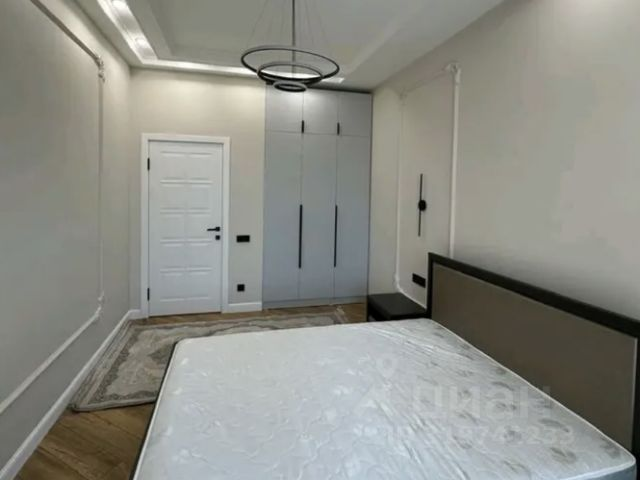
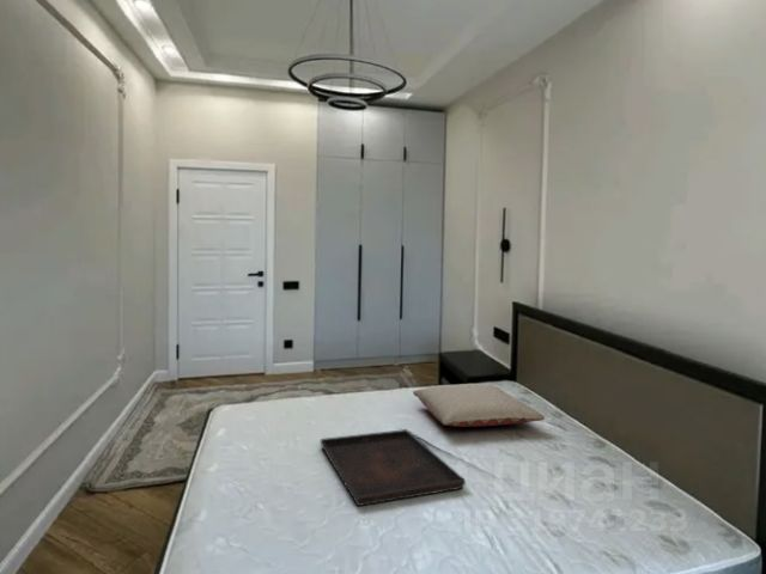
+ serving tray [320,428,467,507]
+ pillow [412,383,546,428]
